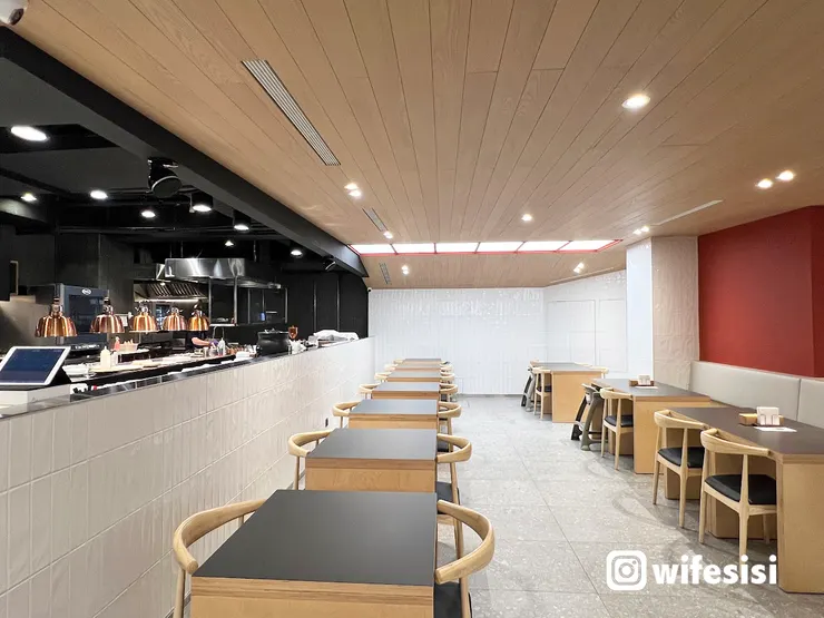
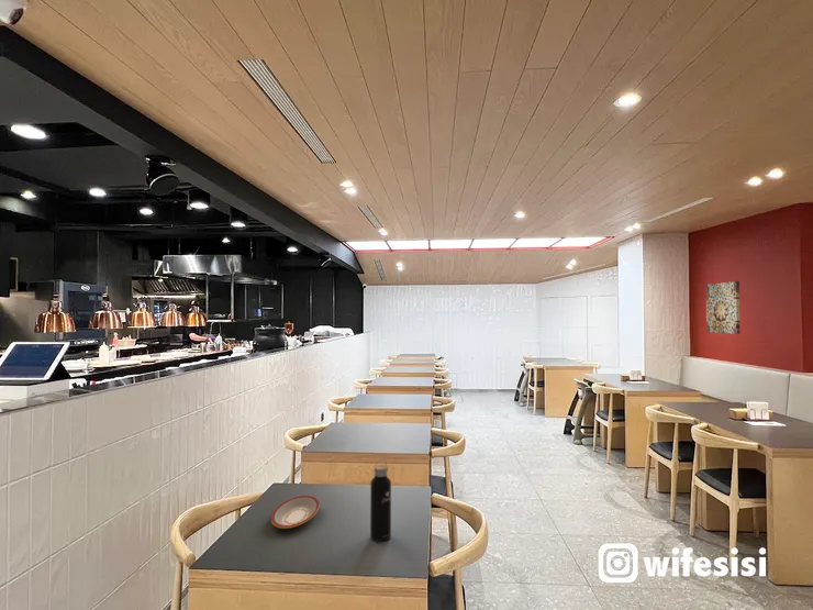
+ plate [270,495,321,530]
+ water bottle [369,458,392,543]
+ wall art [705,280,742,335]
